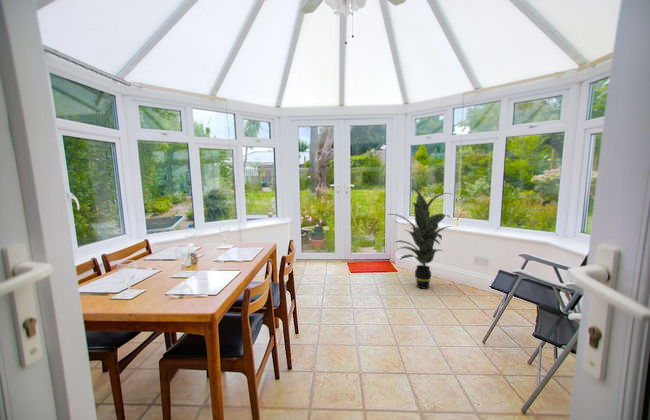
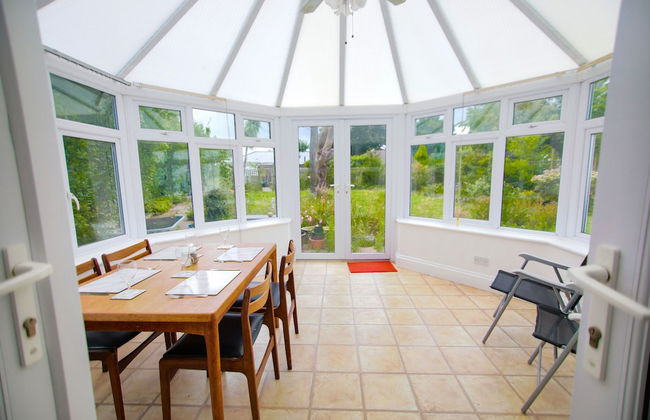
- indoor plant [387,187,453,290]
